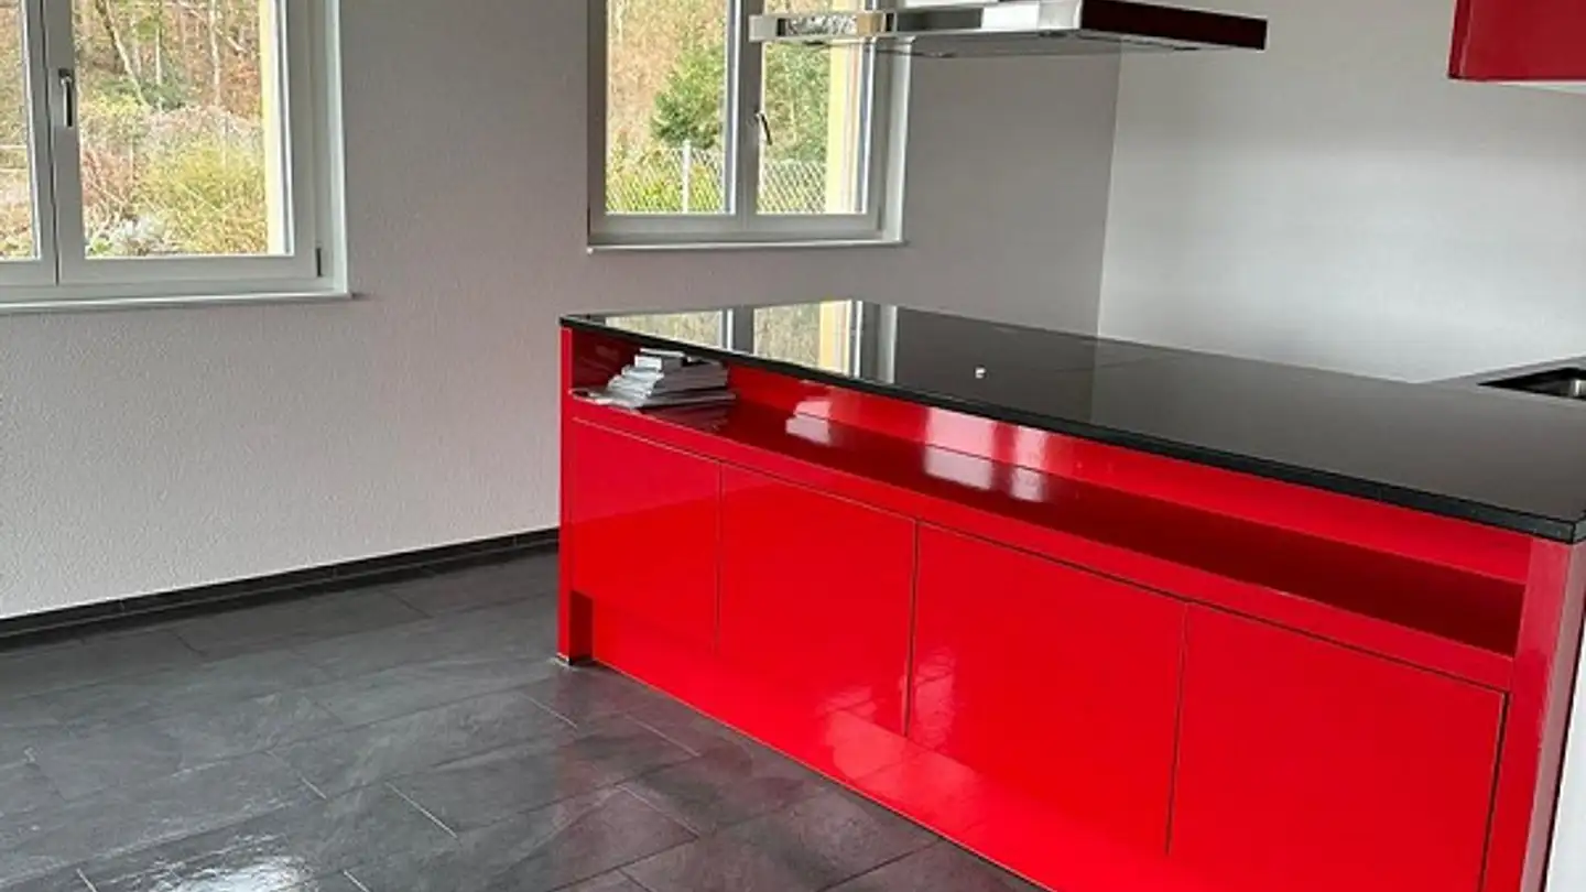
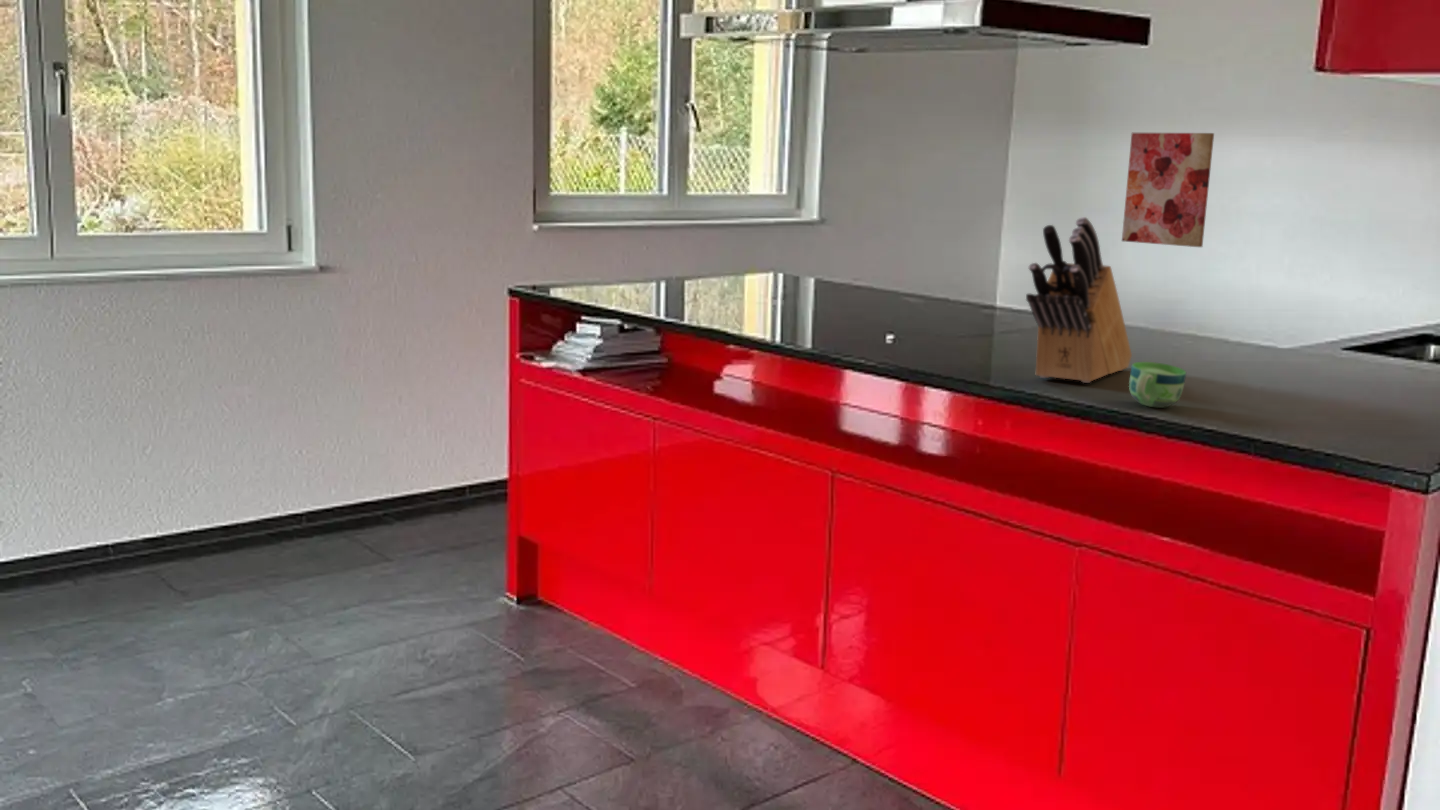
+ cup [1128,361,1187,409]
+ wall art [1121,132,1215,248]
+ knife block [1025,216,1133,384]
